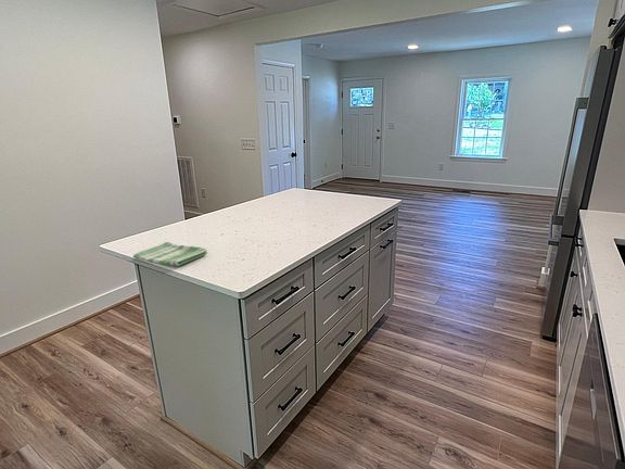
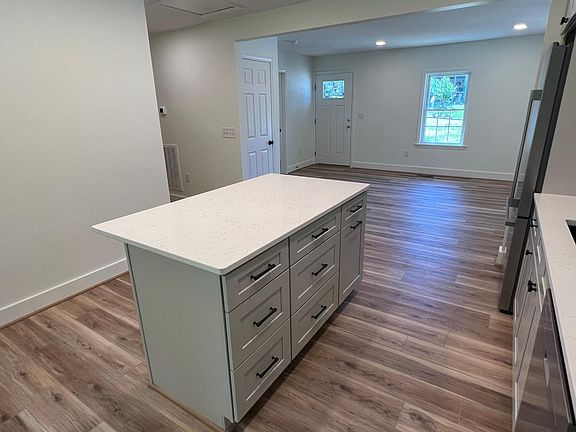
- dish towel [132,241,208,267]
